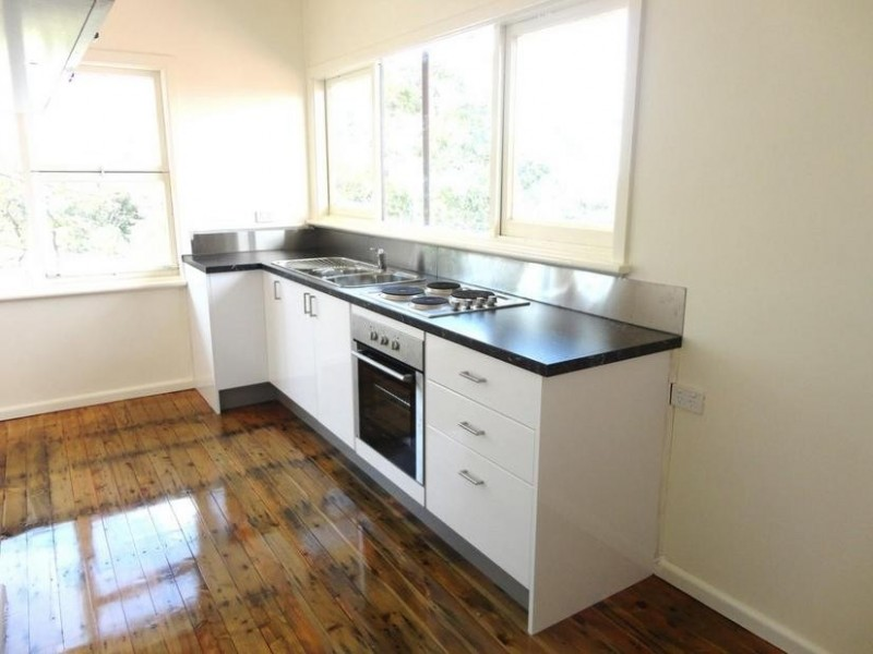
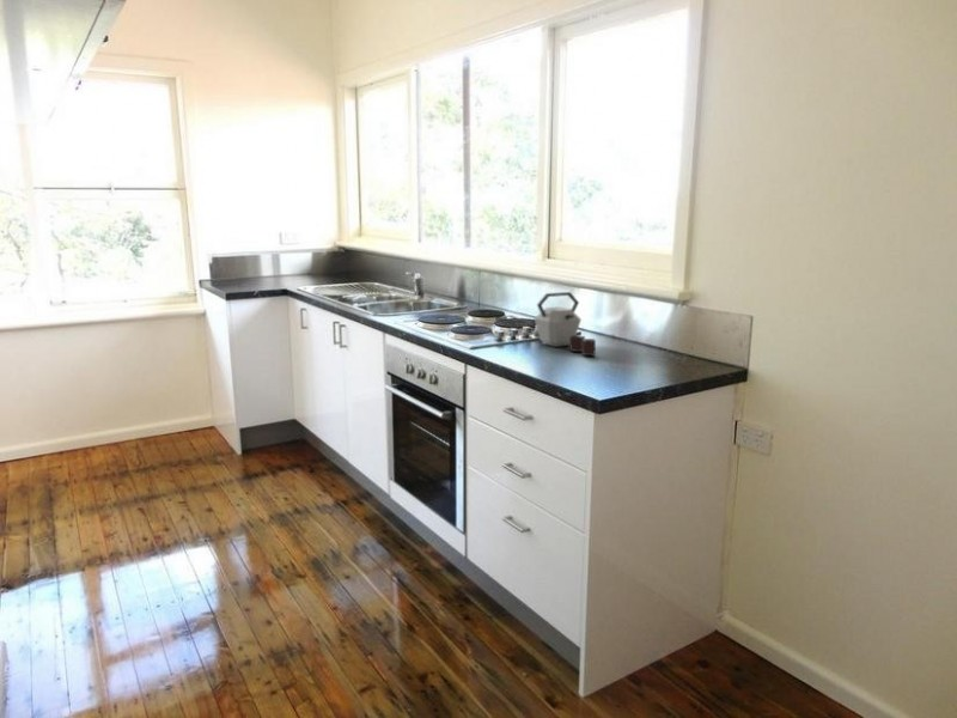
+ kettle [534,291,597,357]
